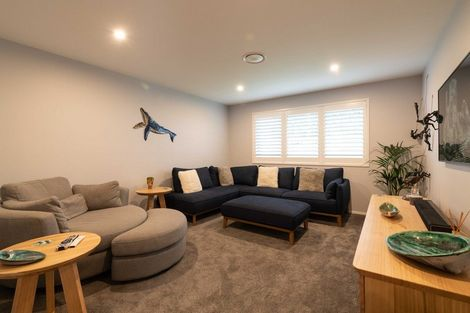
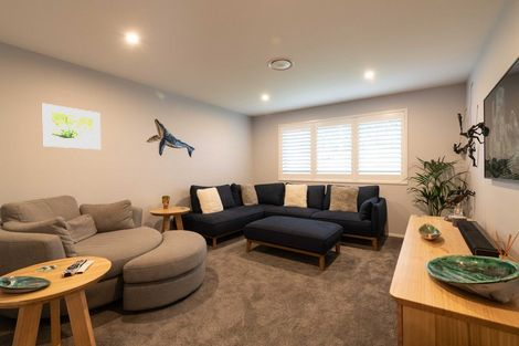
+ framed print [41,102,102,150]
